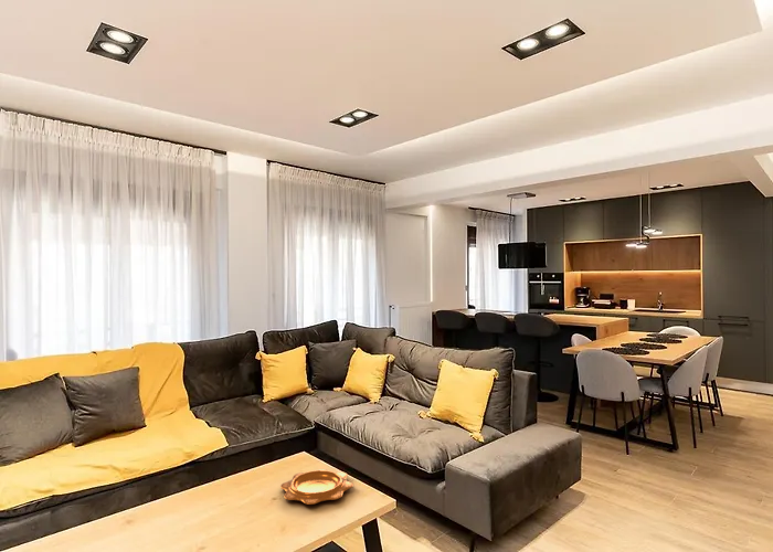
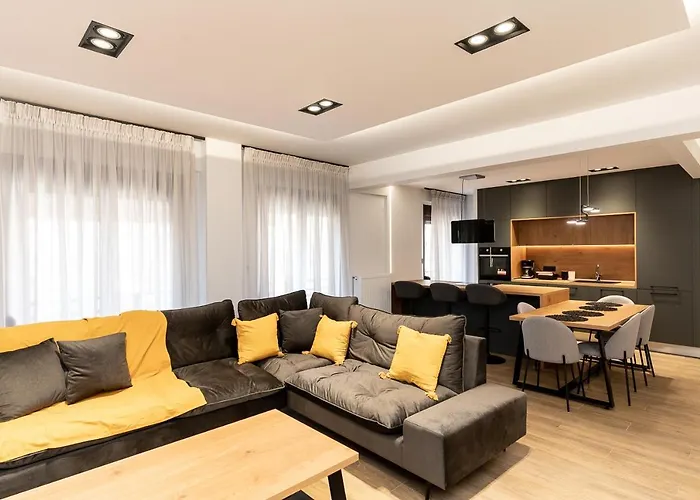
- decorative bowl [279,468,354,506]
